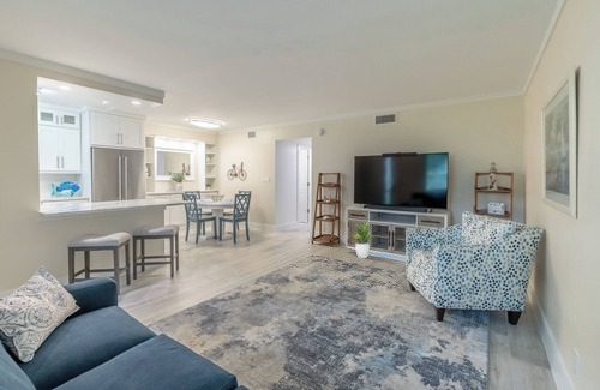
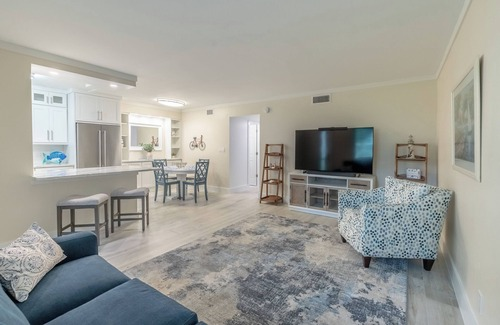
- potted plant [350,220,376,259]
